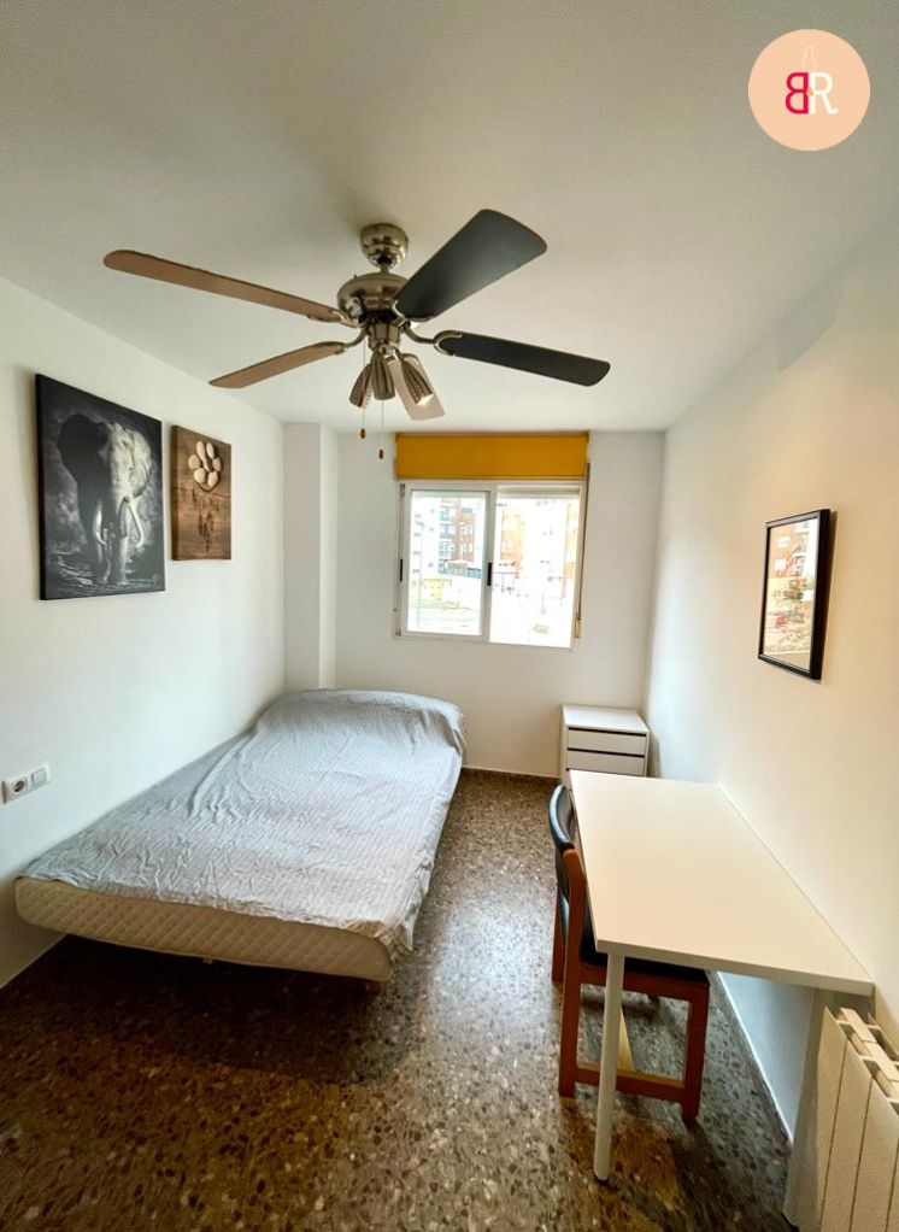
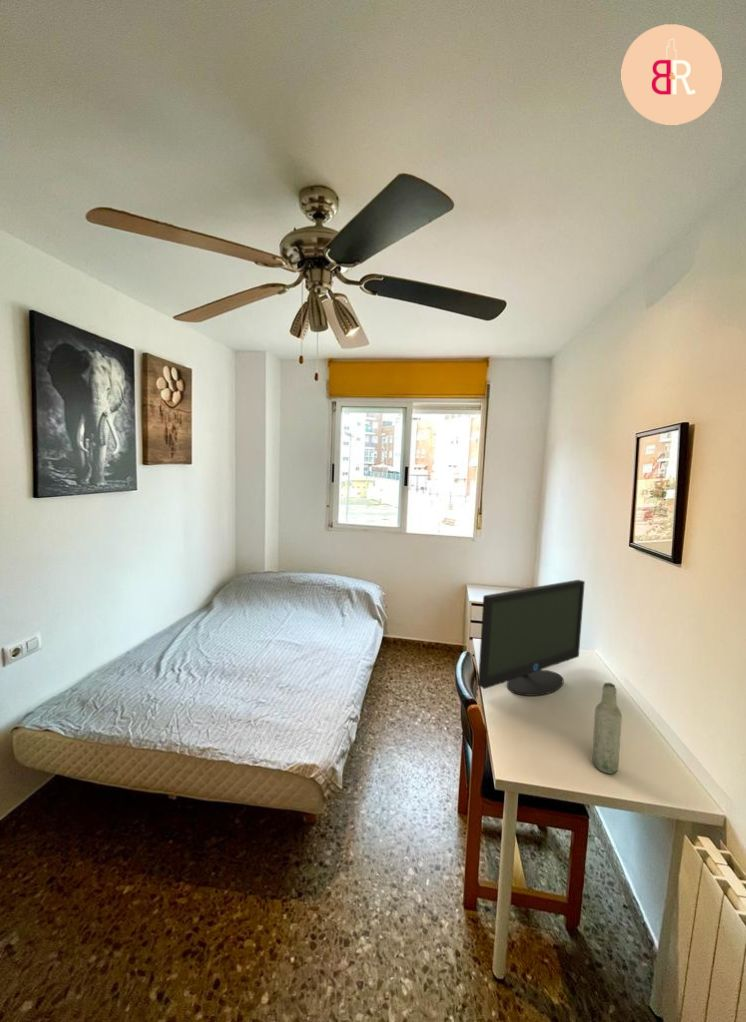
+ monitor [477,579,586,697]
+ bottle [592,682,623,775]
